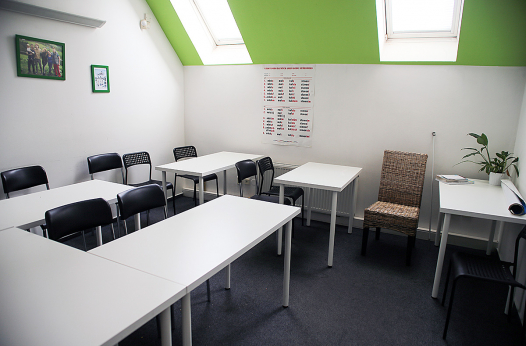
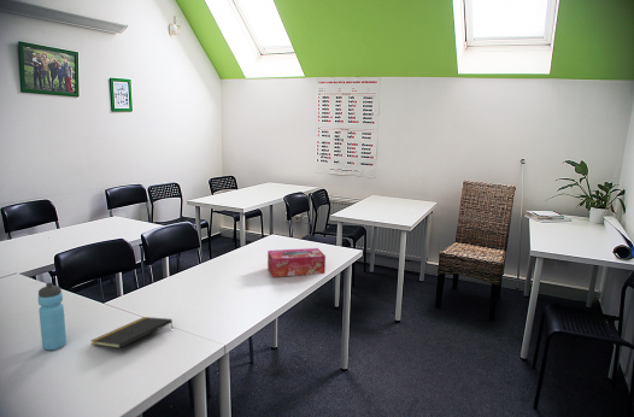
+ tissue box [266,247,327,278]
+ water bottle [37,282,67,352]
+ notepad [90,316,174,350]
